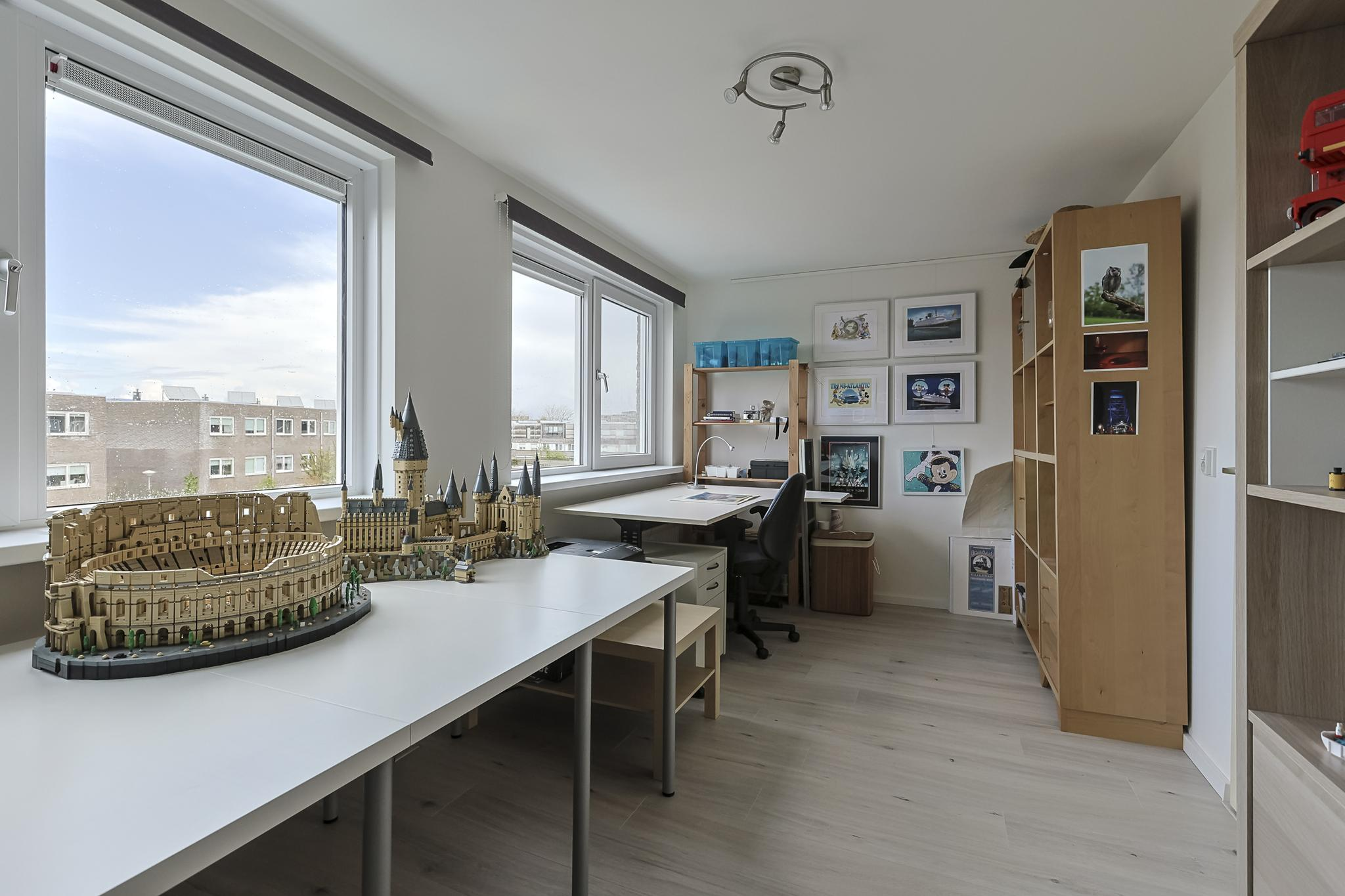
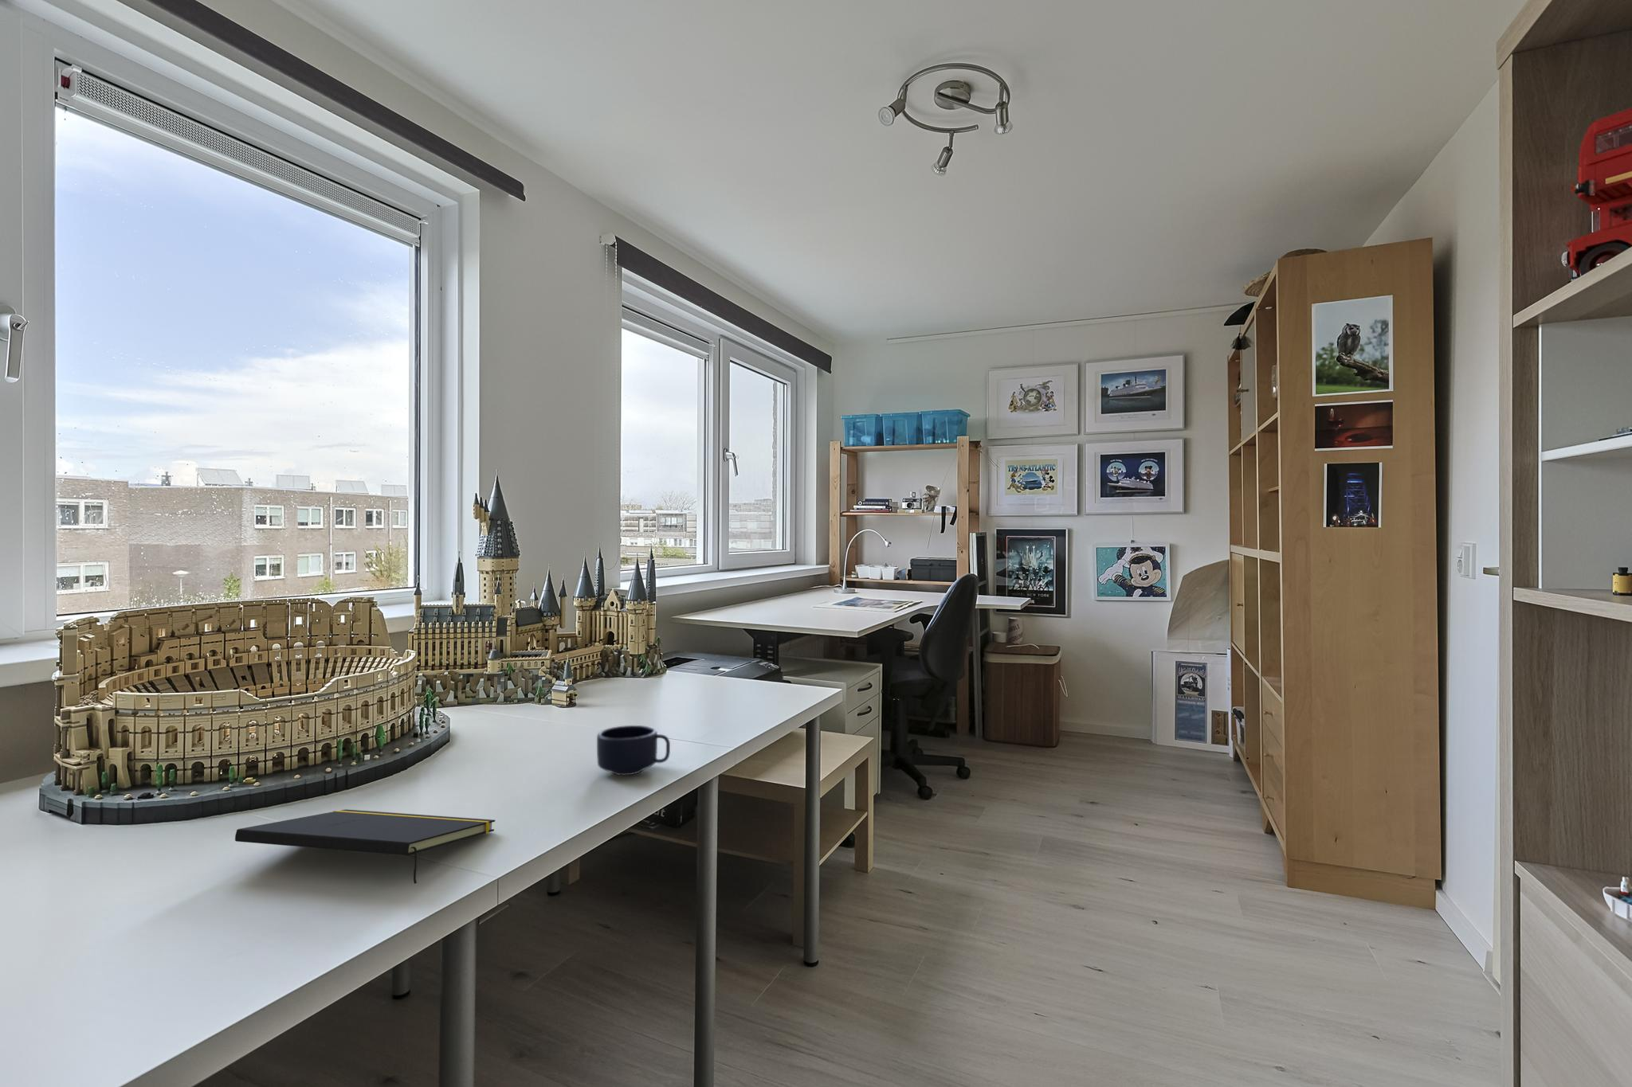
+ notepad [234,809,495,884]
+ mug [596,724,671,776]
